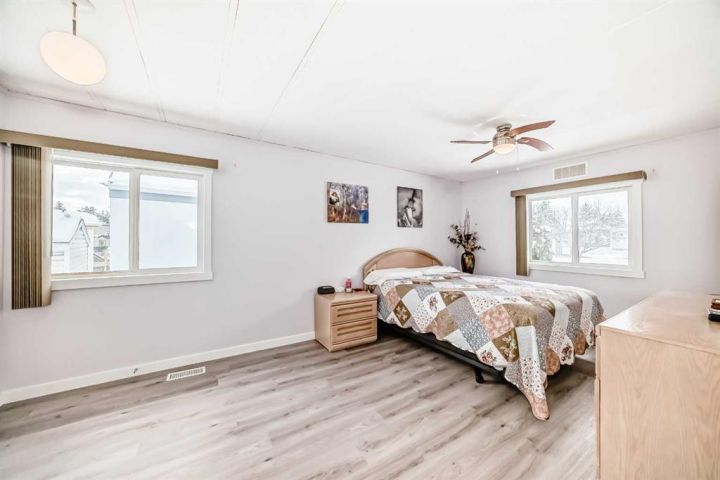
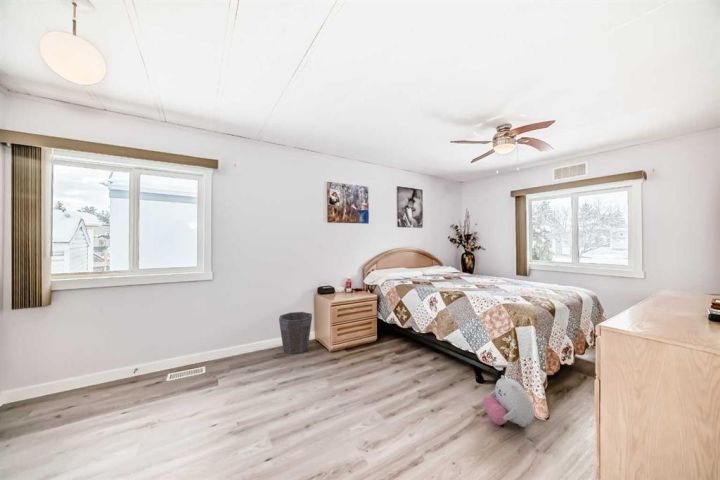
+ plush toy [483,374,535,428]
+ waste bin [278,311,313,355]
